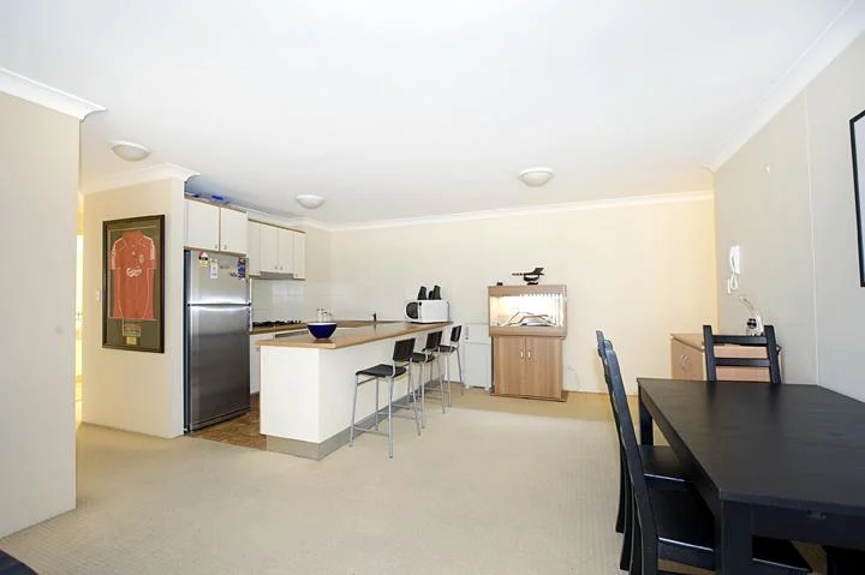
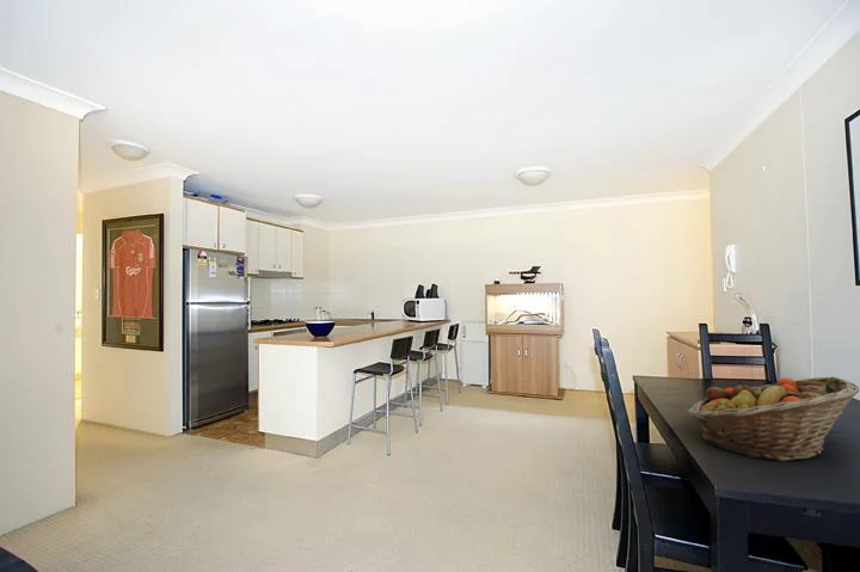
+ fruit basket [686,376,860,462]
